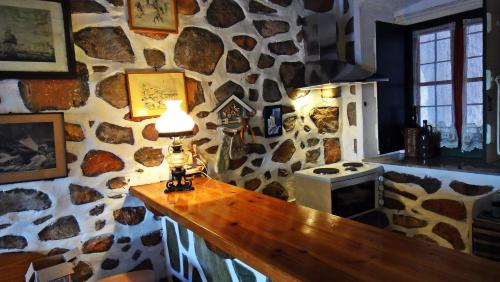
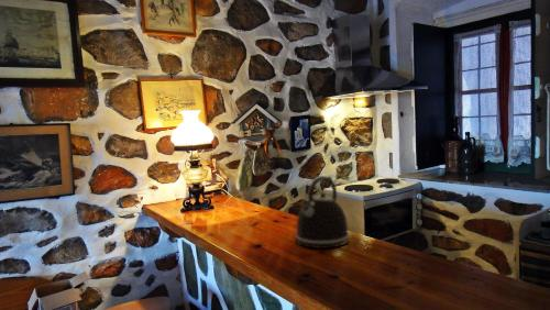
+ kettle [295,175,351,250]
